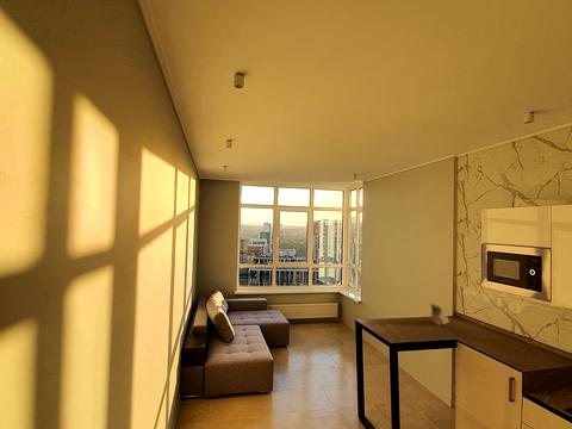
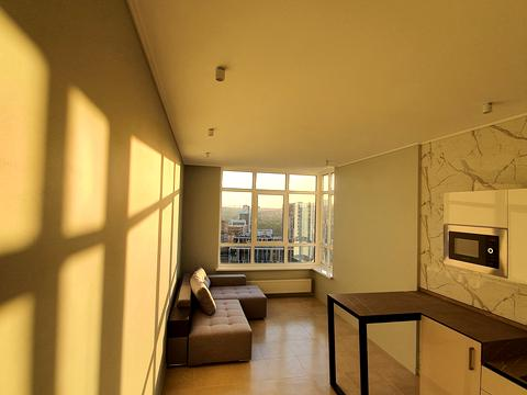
- knife block [429,303,450,327]
